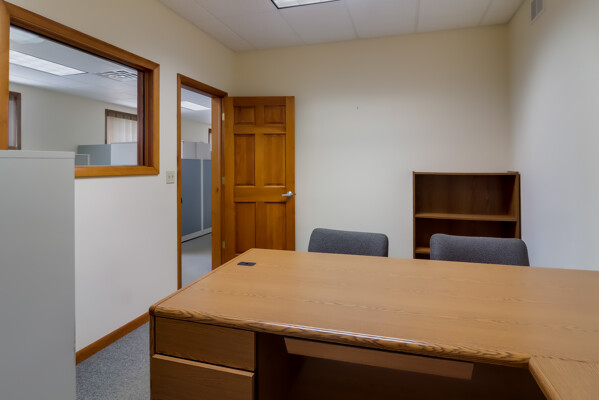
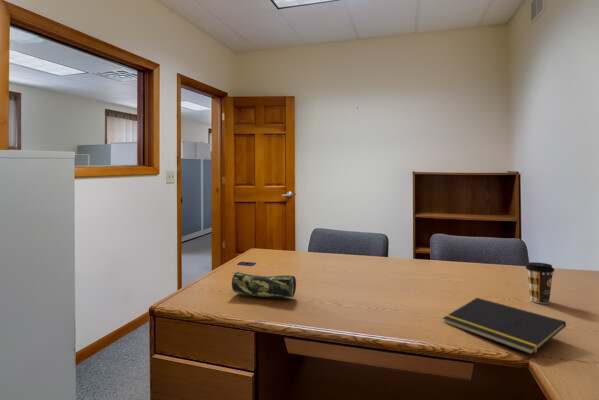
+ coffee cup [525,261,555,304]
+ pencil case [231,271,297,298]
+ notepad [442,297,567,356]
